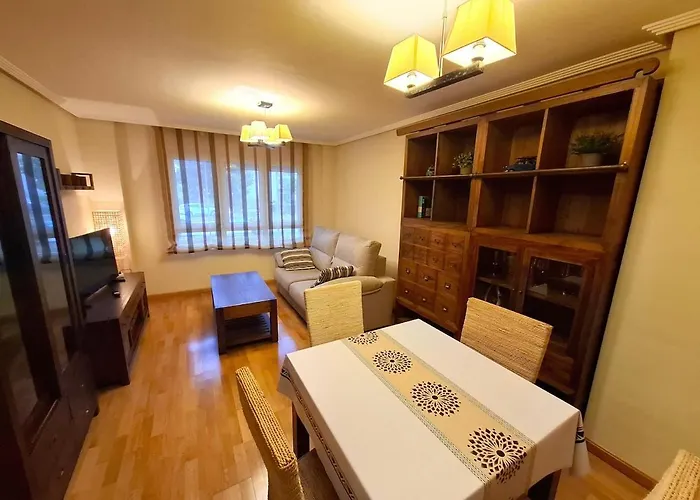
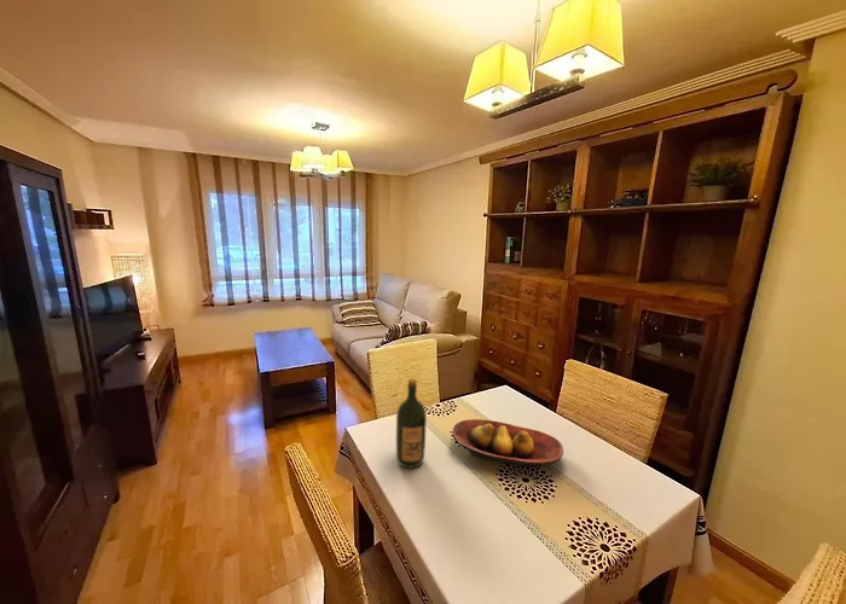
+ wine bottle [395,378,428,470]
+ fruit bowl [451,418,564,469]
